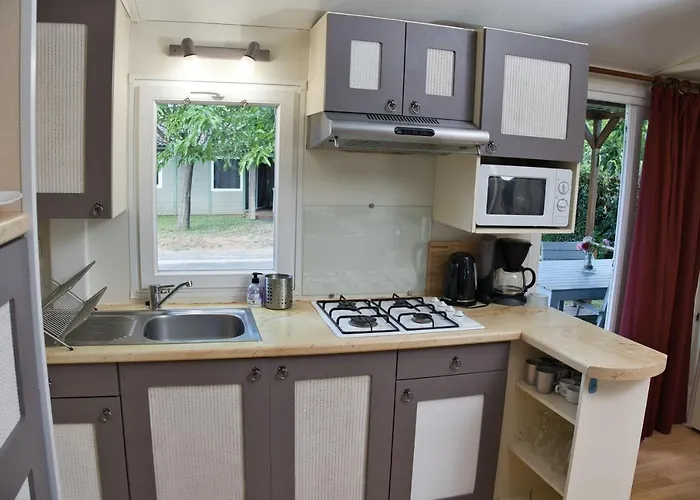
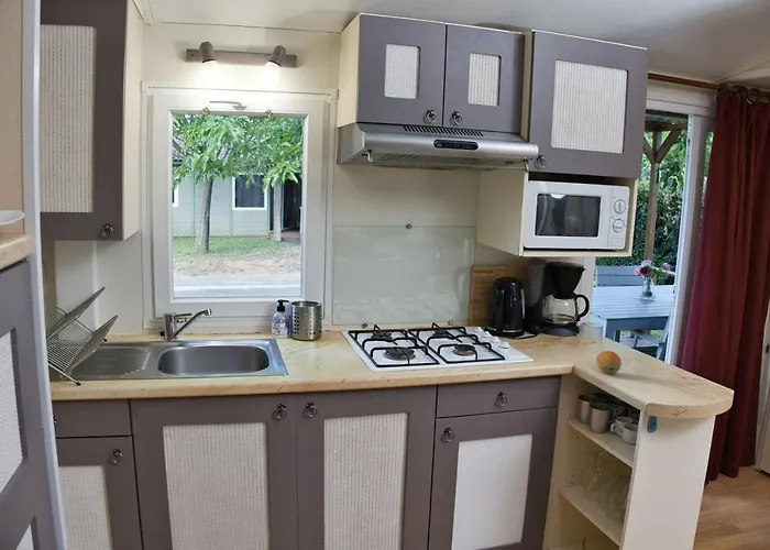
+ fruit [595,350,623,375]
